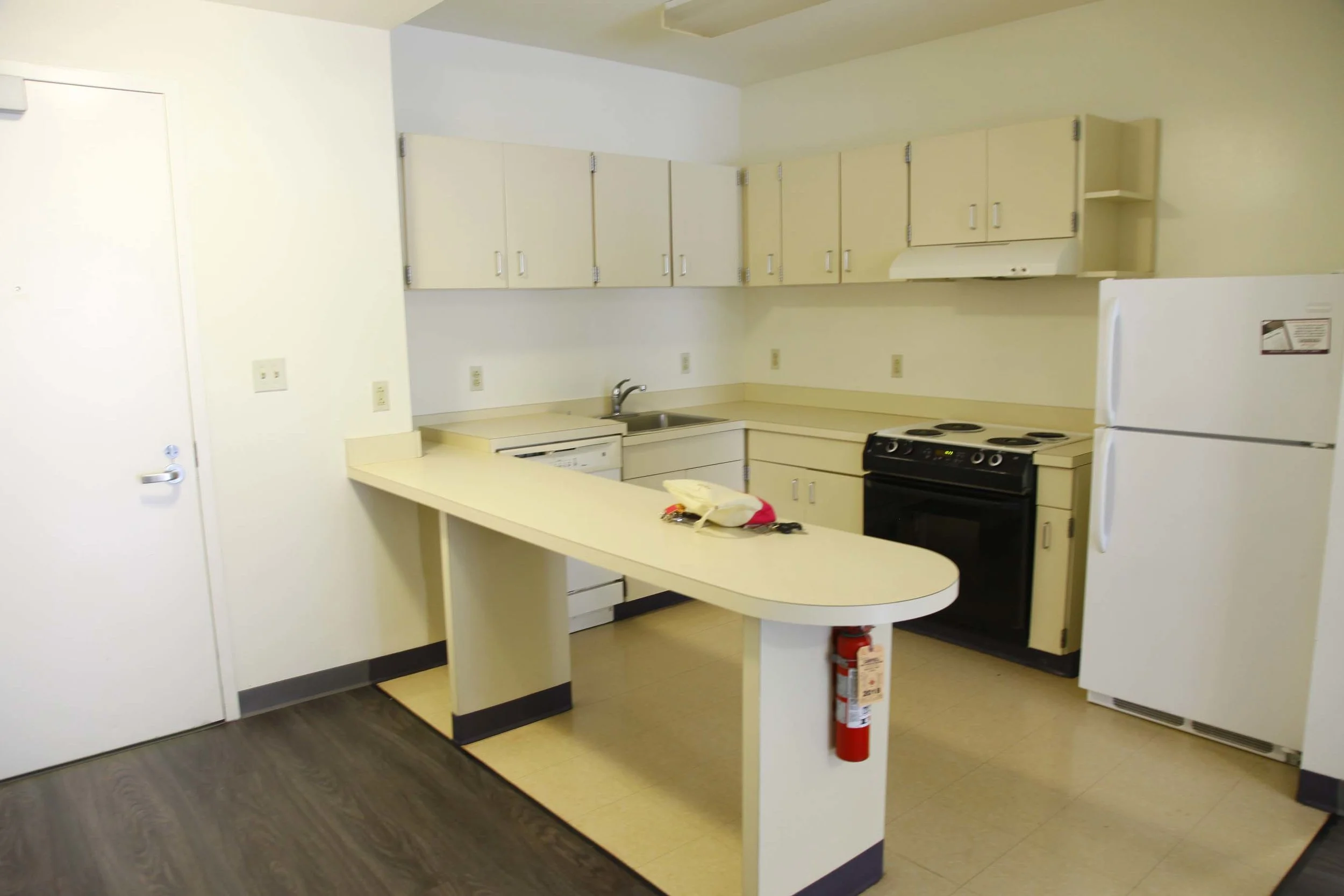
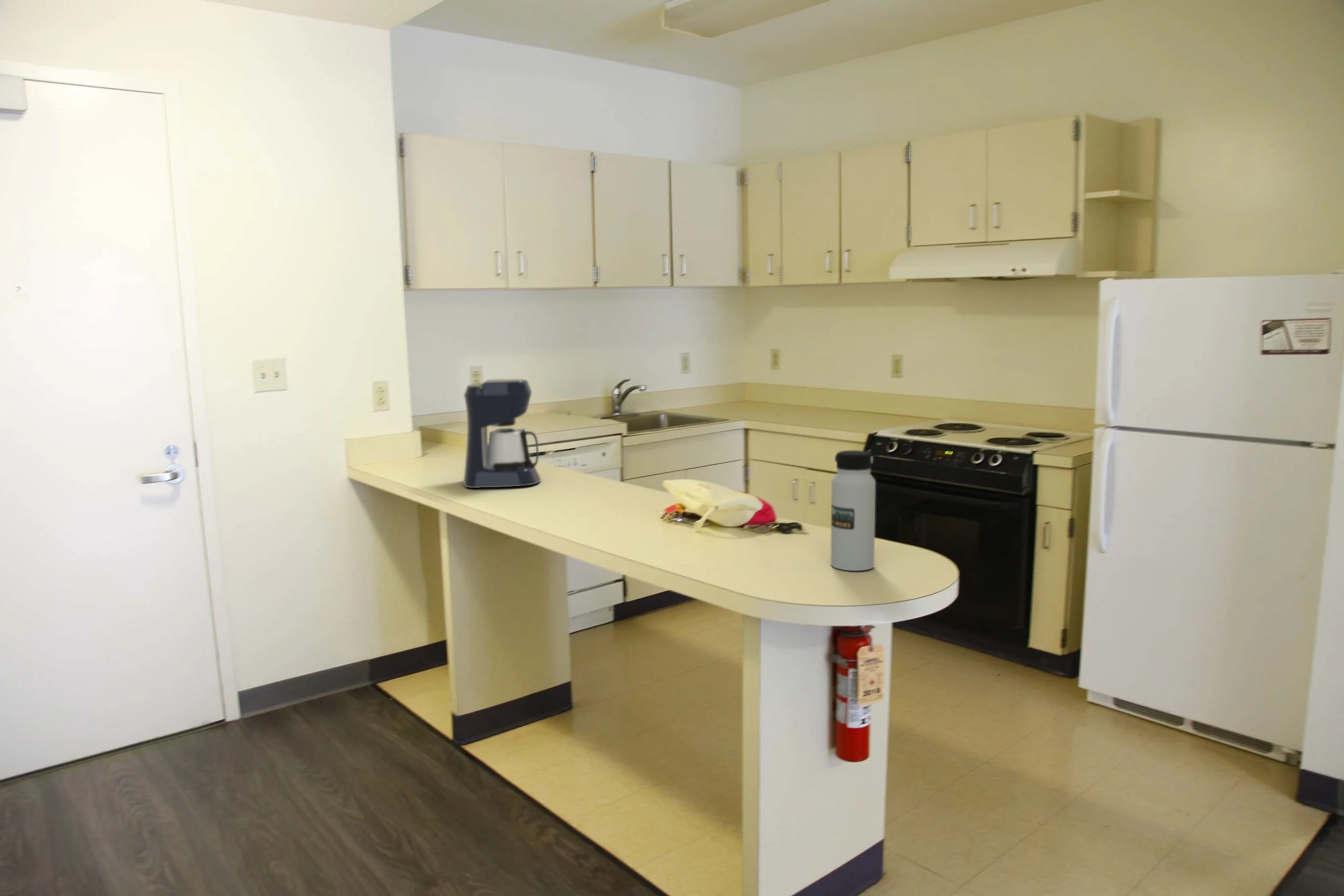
+ water bottle [830,450,876,571]
+ coffee maker [463,378,541,489]
